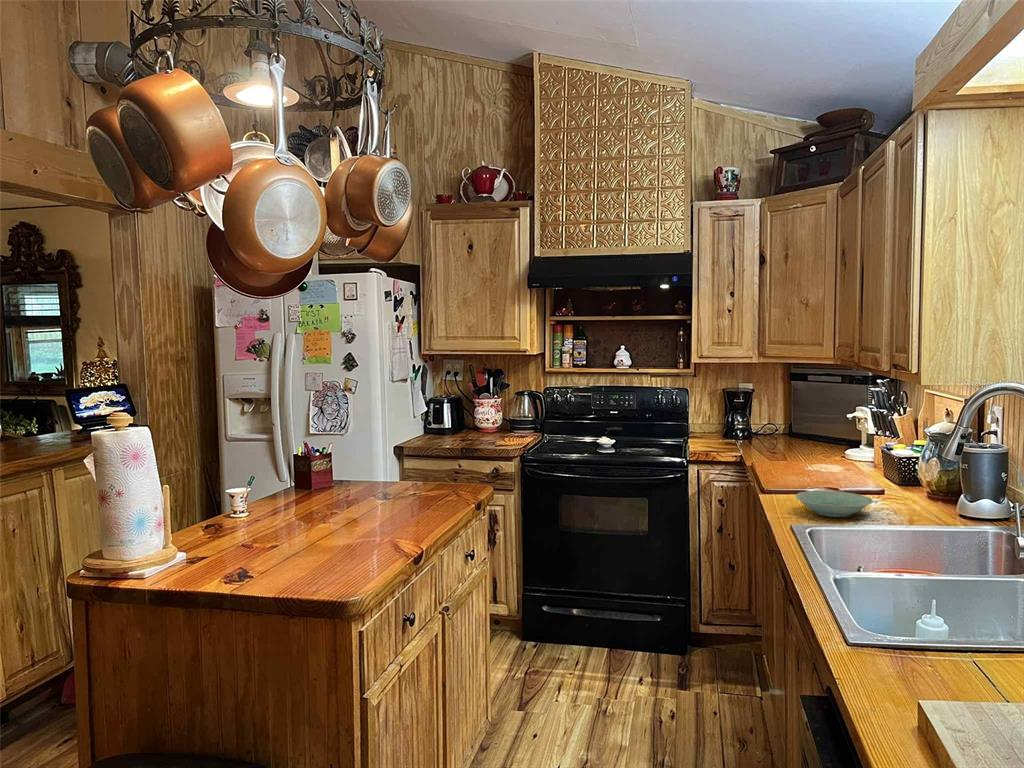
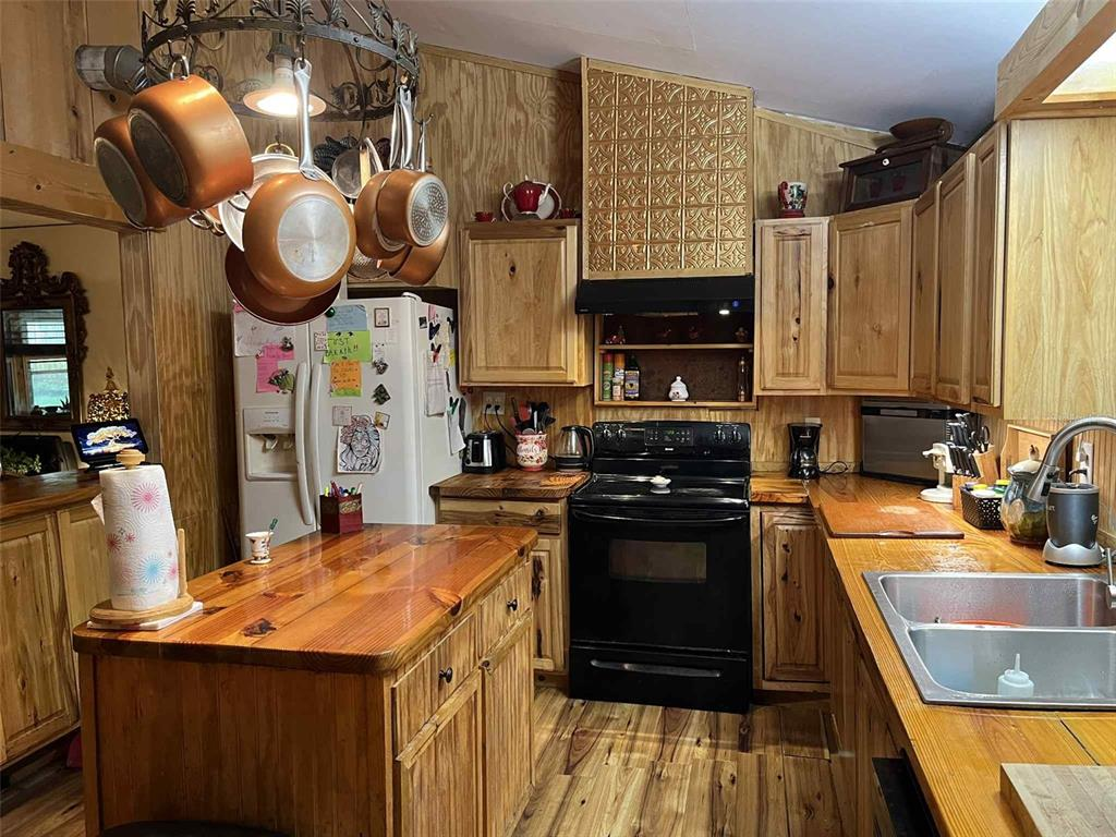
- bowl [794,489,874,518]
